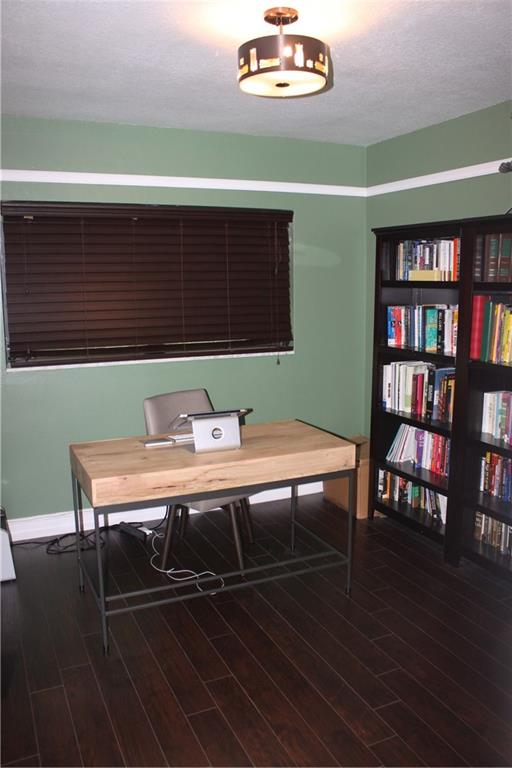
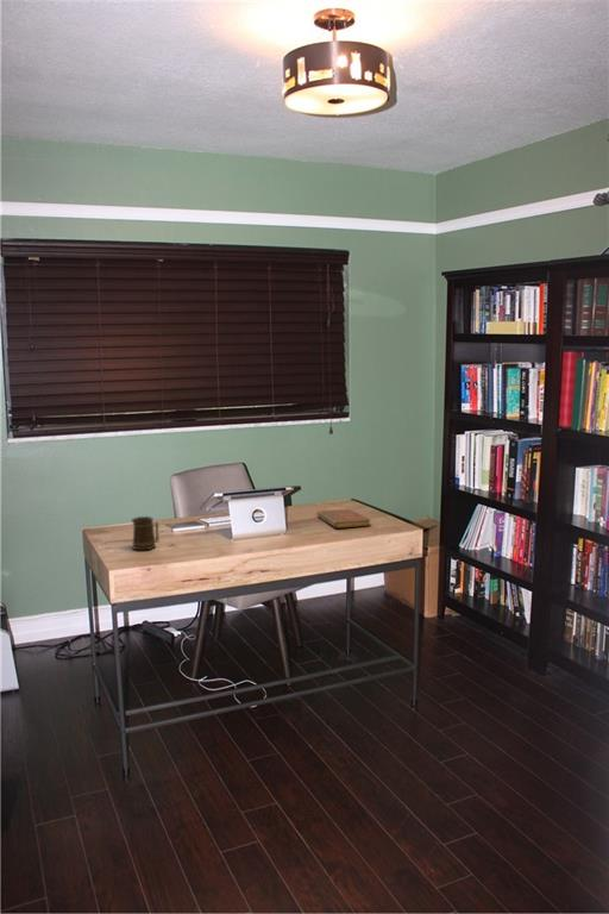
+ notebook [315,508,371,530]
+ mug [130,515,161,552]
